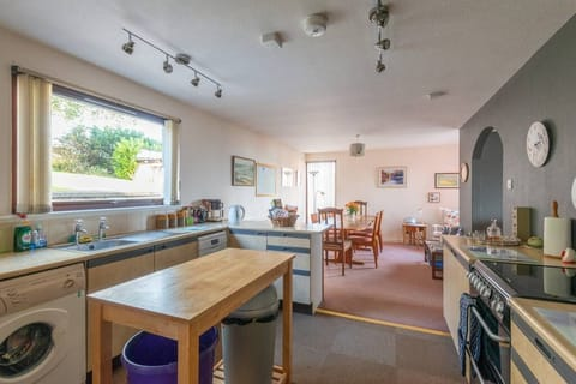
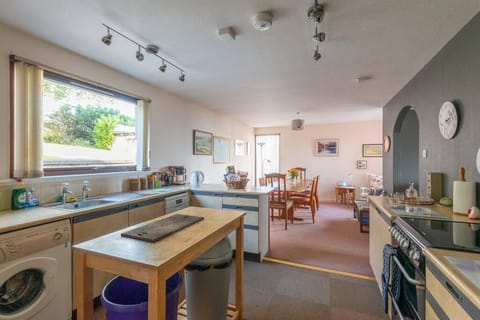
+ cutting board [120,213,205,243]
